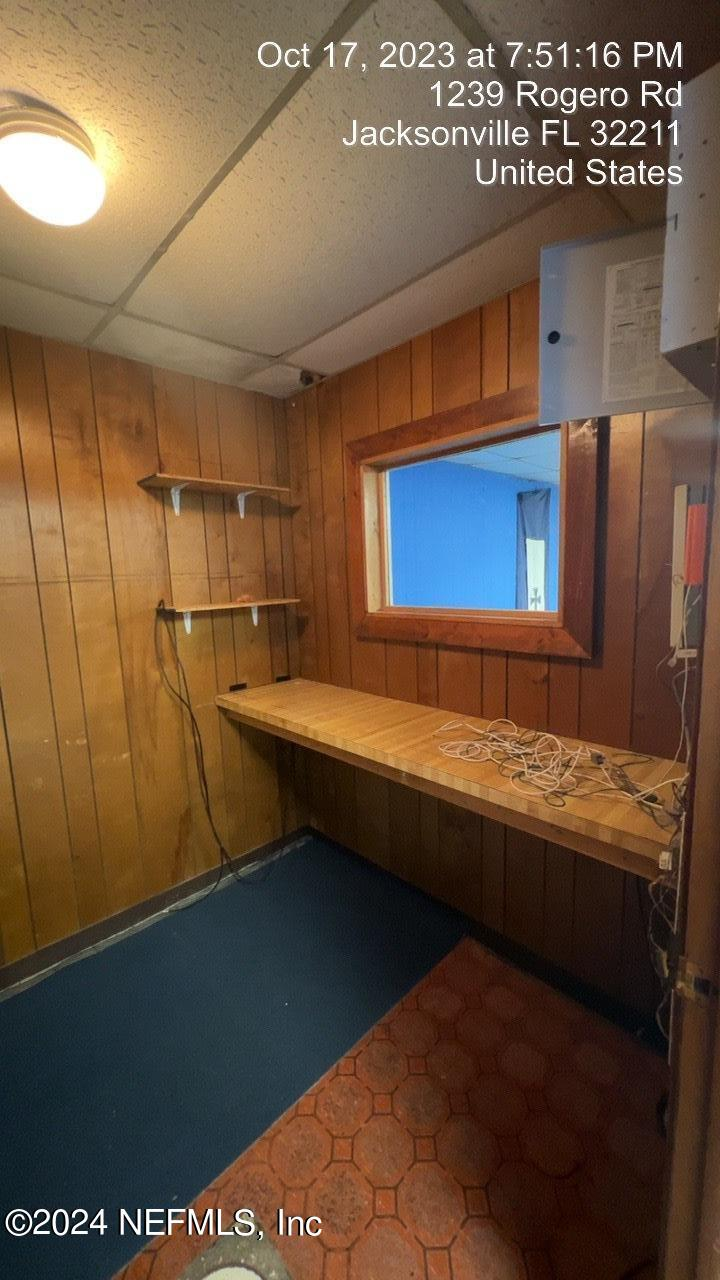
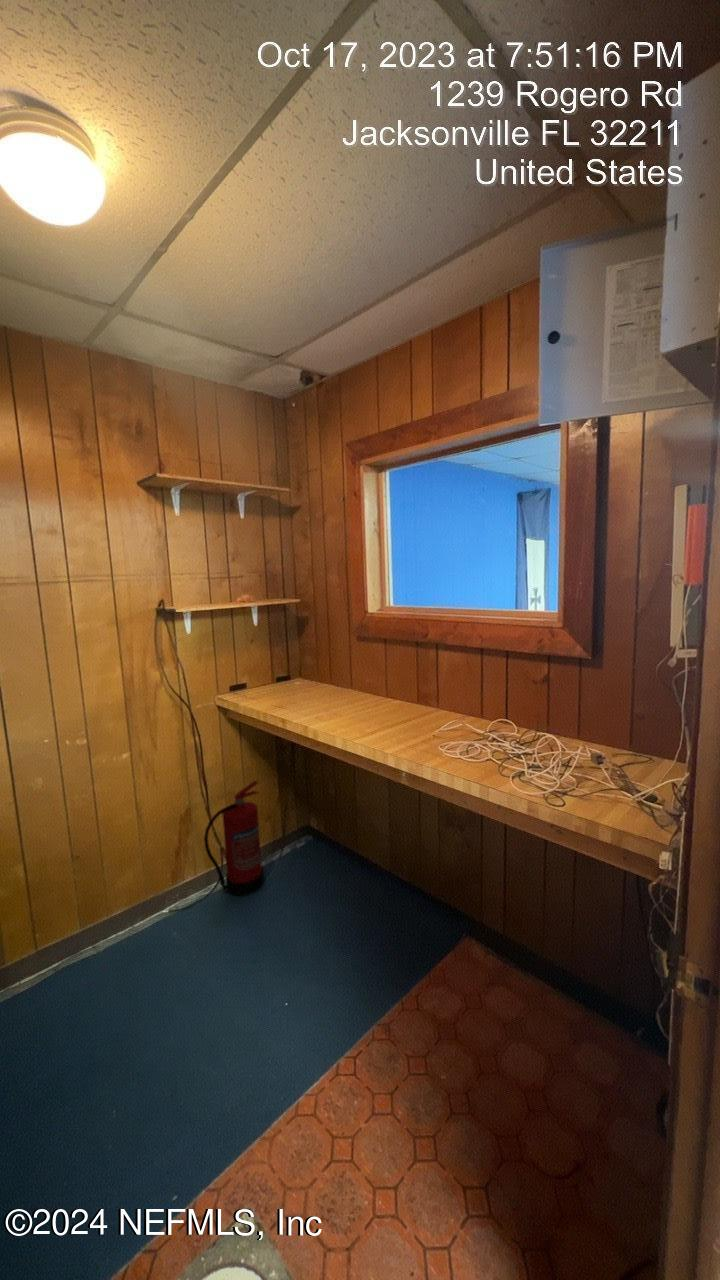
+ fire extinguisher [203,780,265,897]
